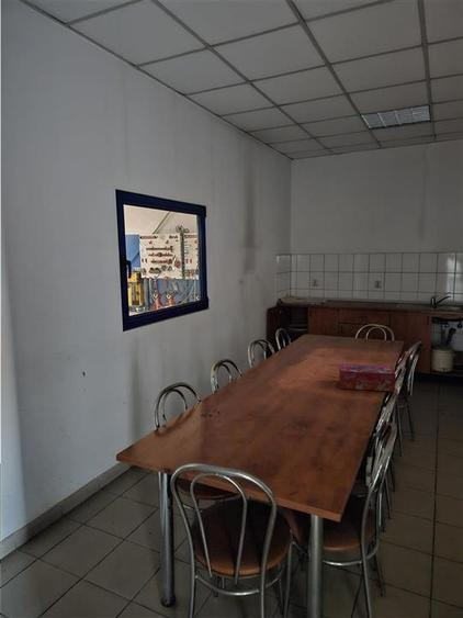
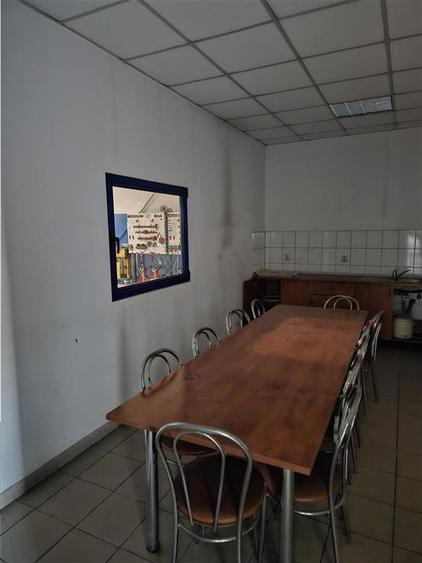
- tissue box [338,363,397,392]
